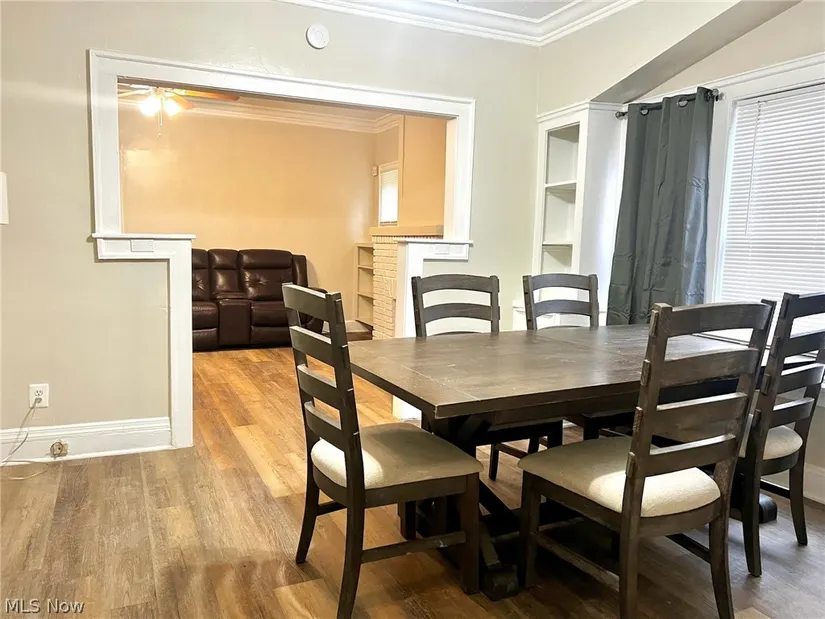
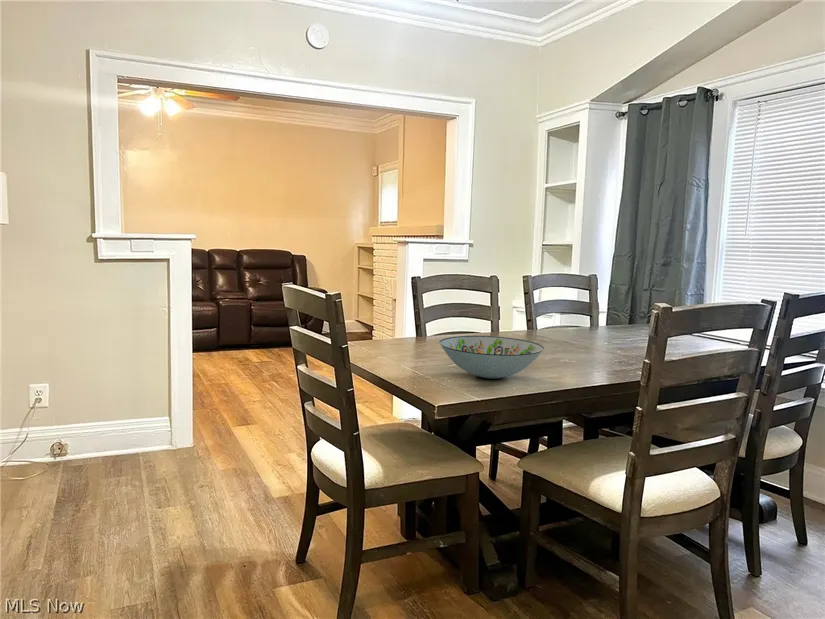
+ decorative bowl [439,335,545,380]
